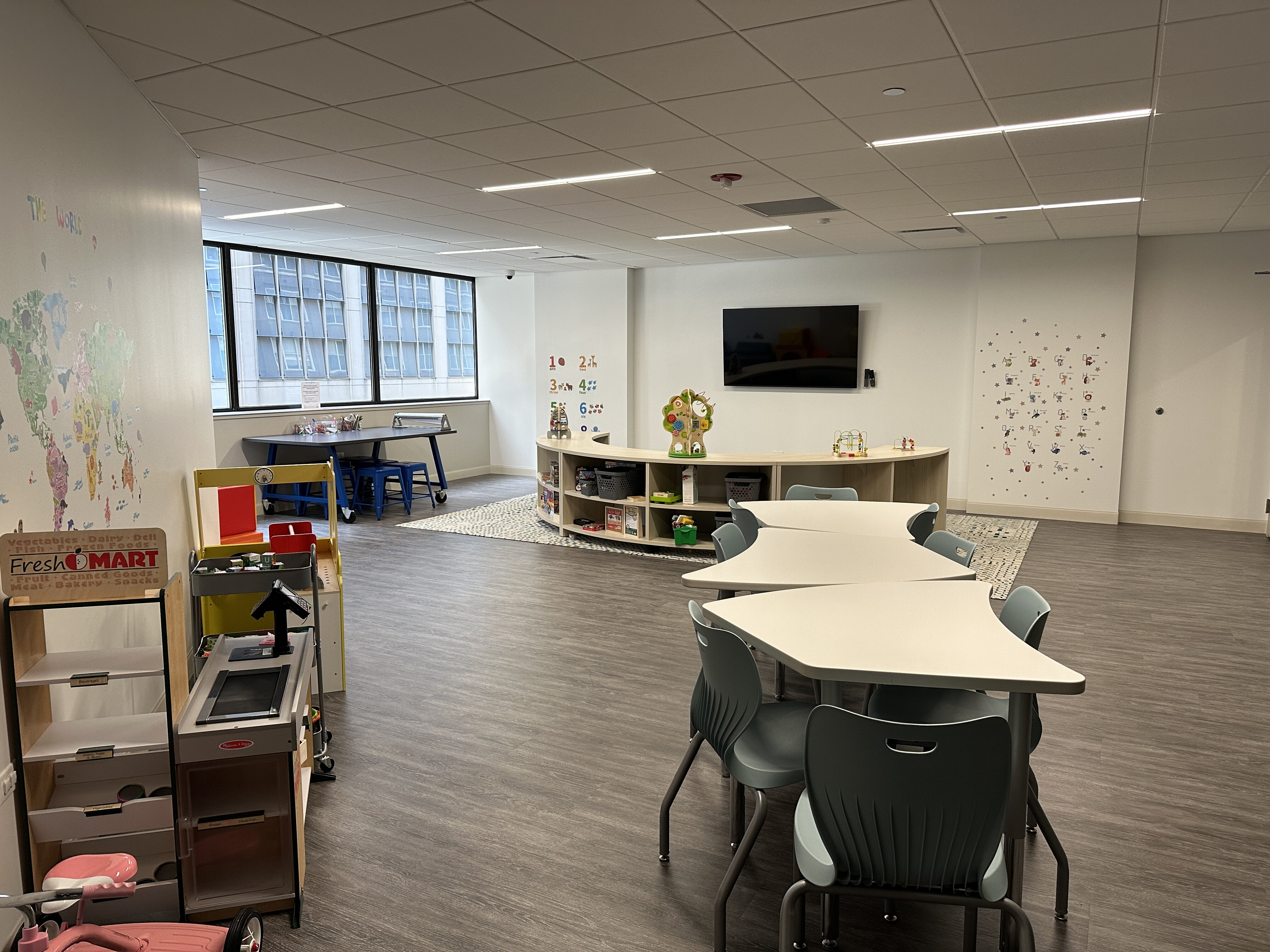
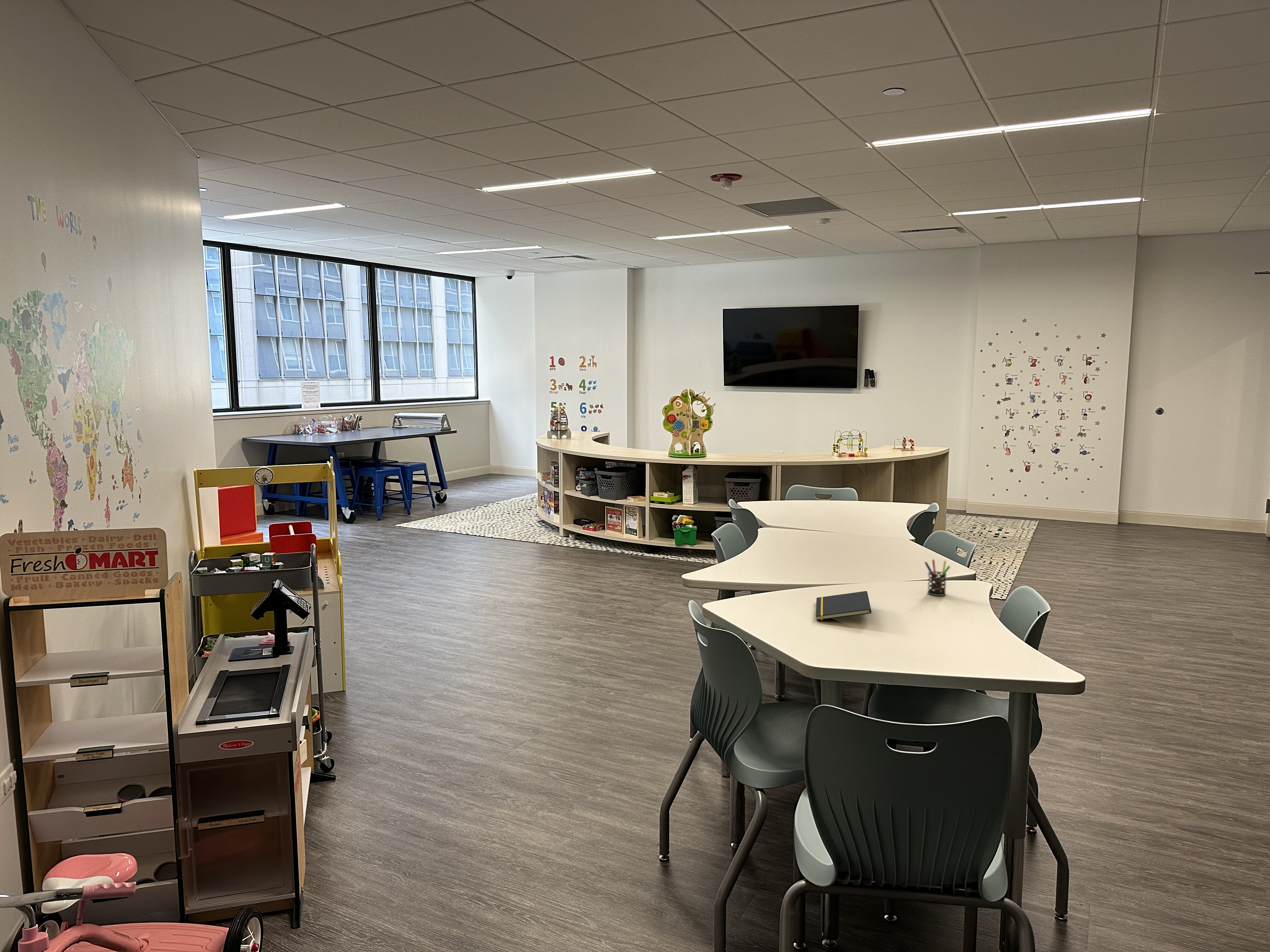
+ pen holder [924,559,951,596]
+ notepad [815,591,872,621]
